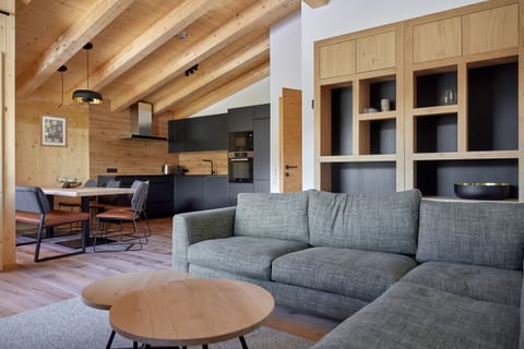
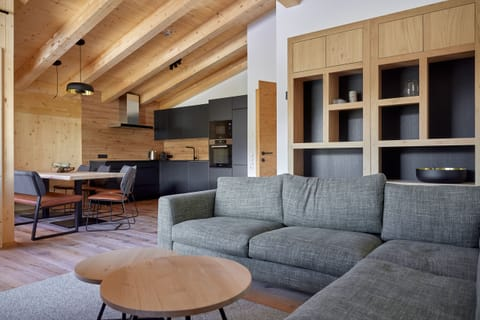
- wall art [39,112,69,148]
